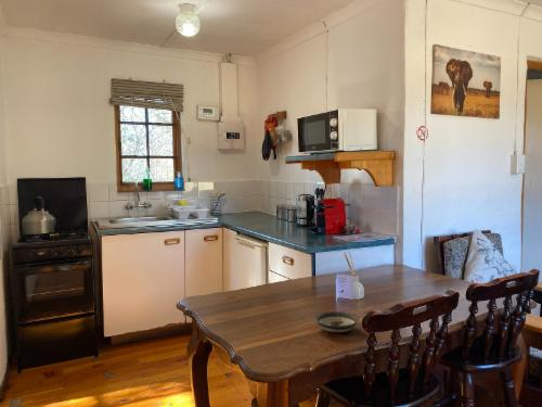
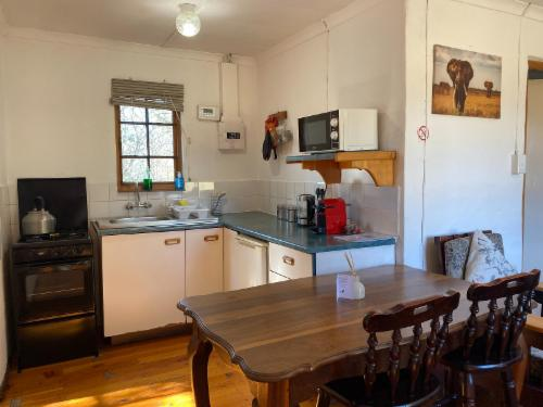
- saucer [313,310,360,333]
